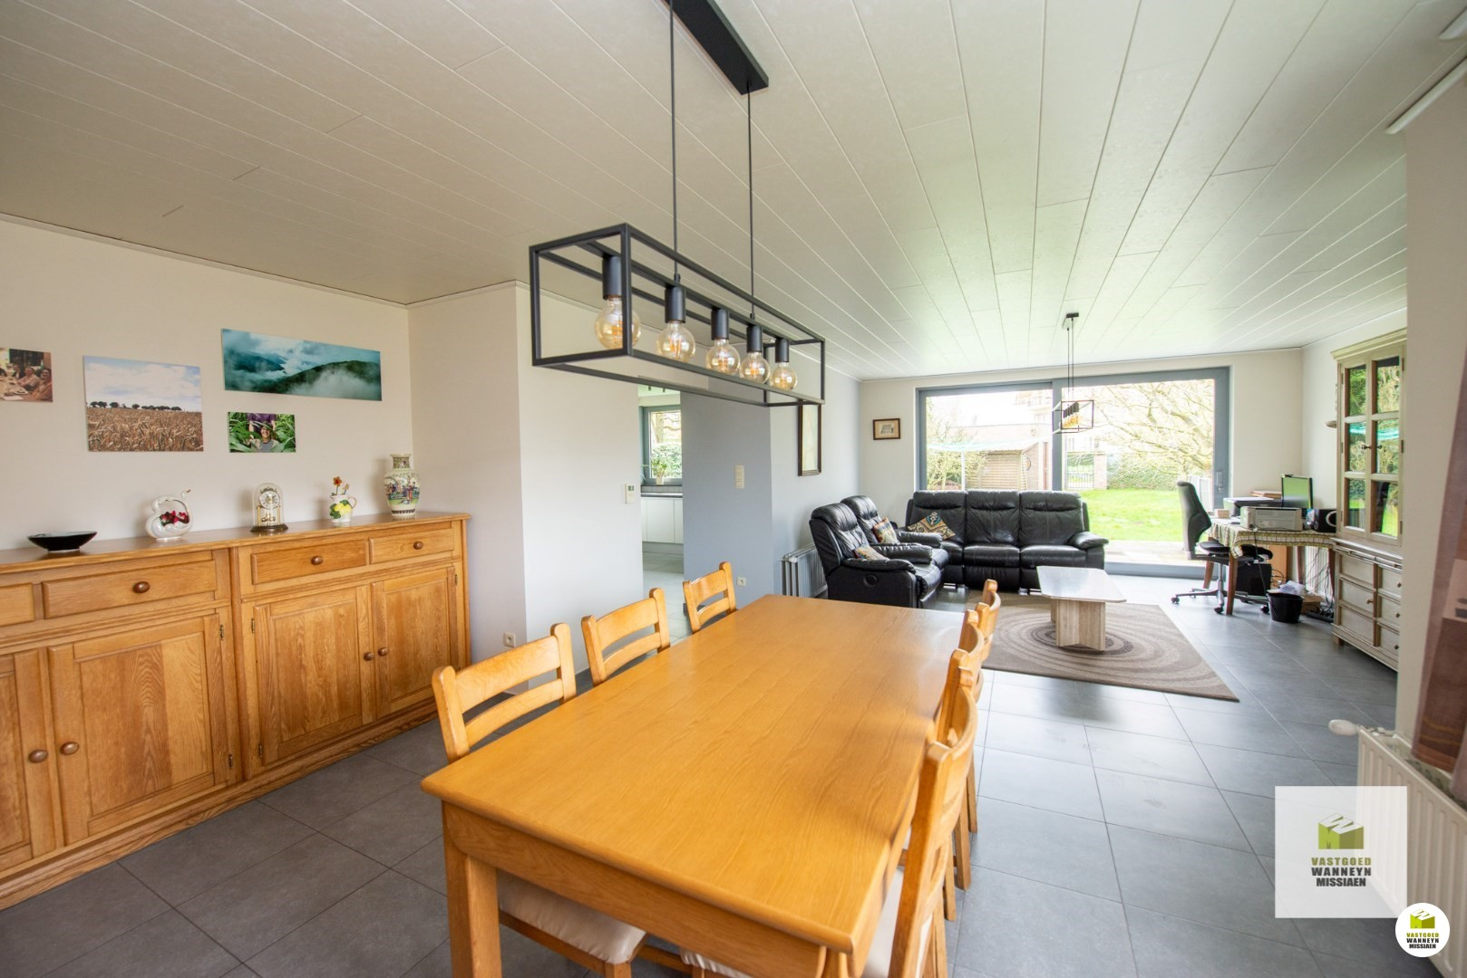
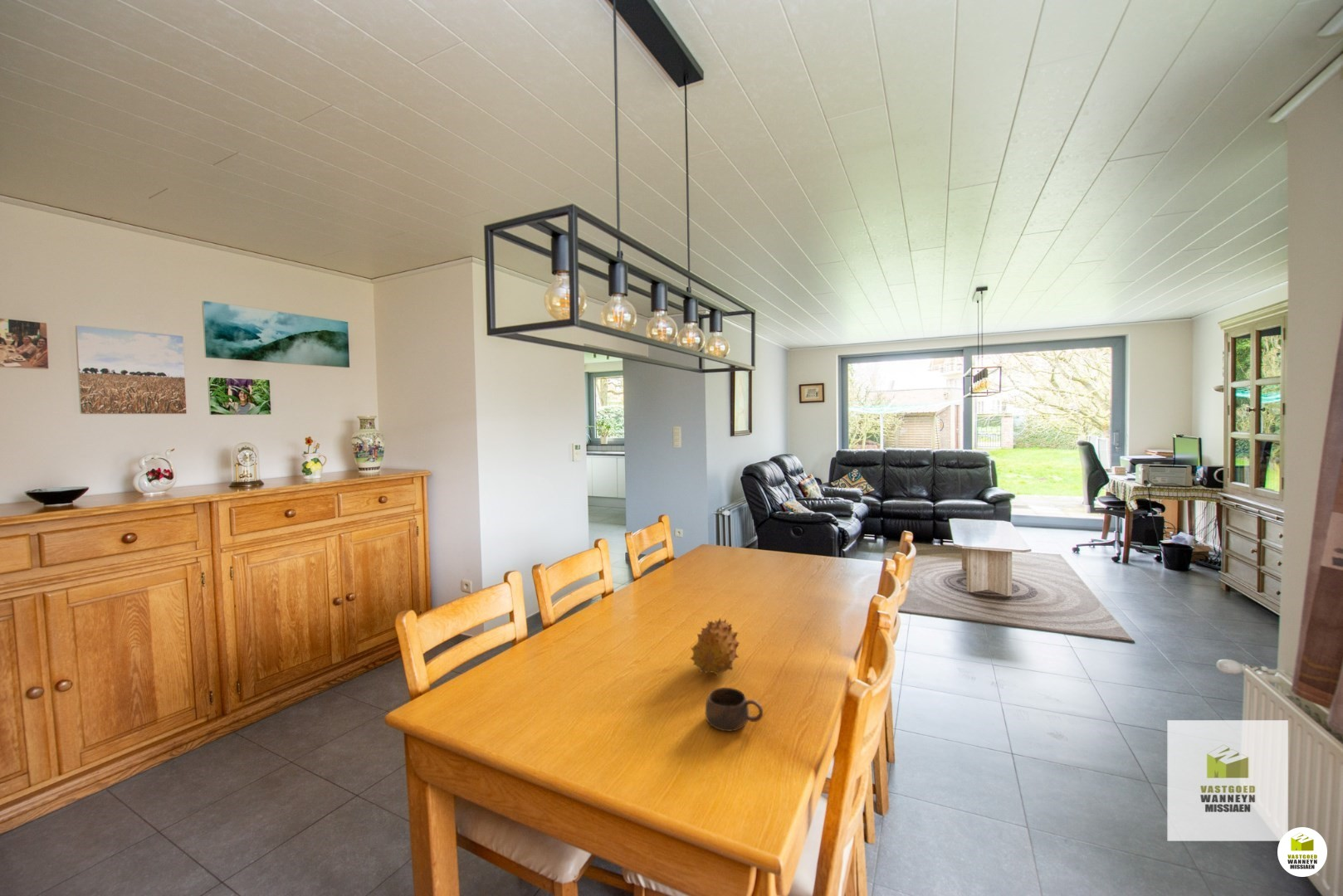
+ fruit [690,617,740,677]
+ cup [705,687,764,733]
